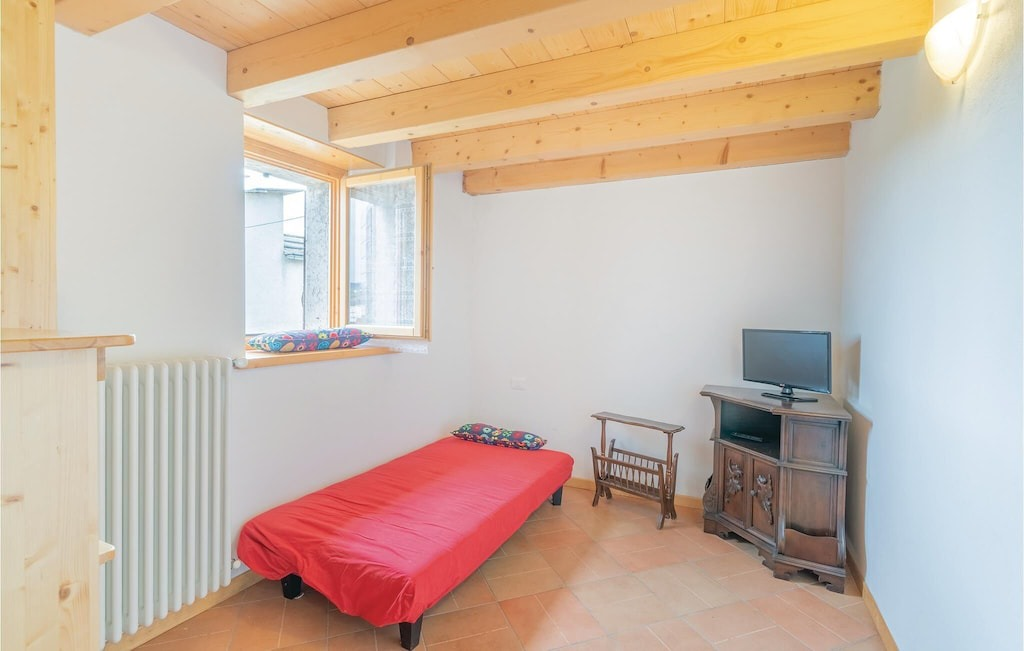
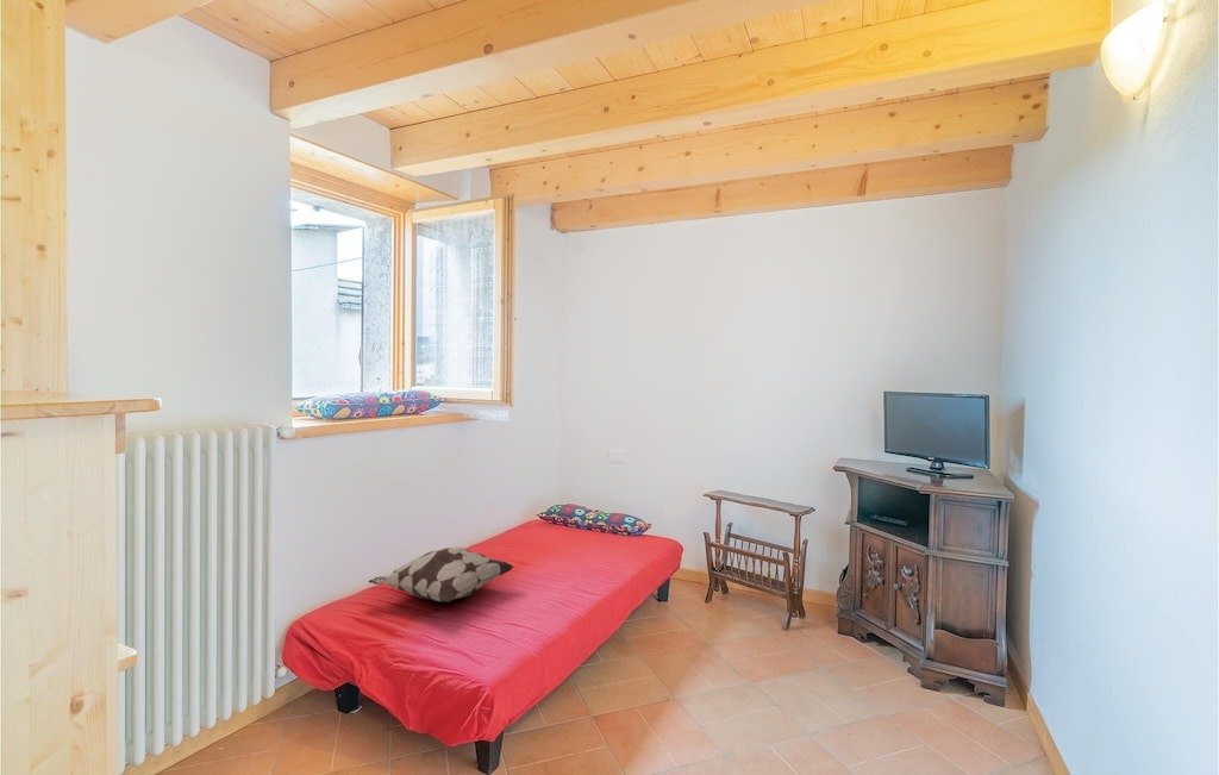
+ decorative pillow [367,546,515,604]
